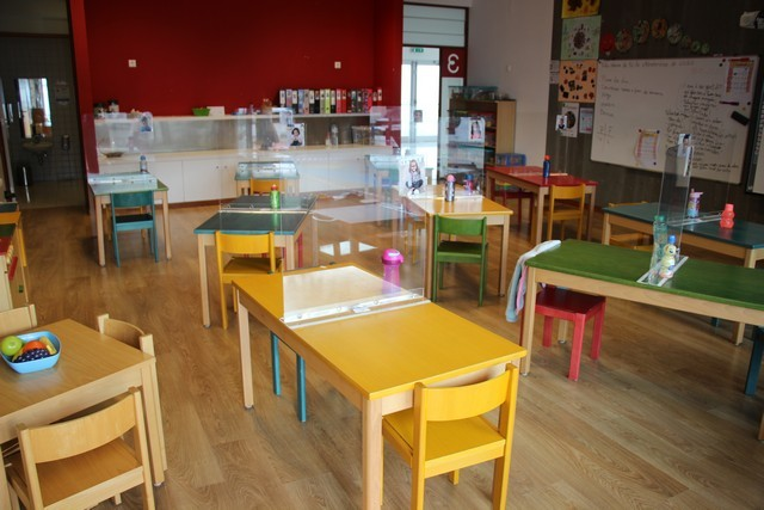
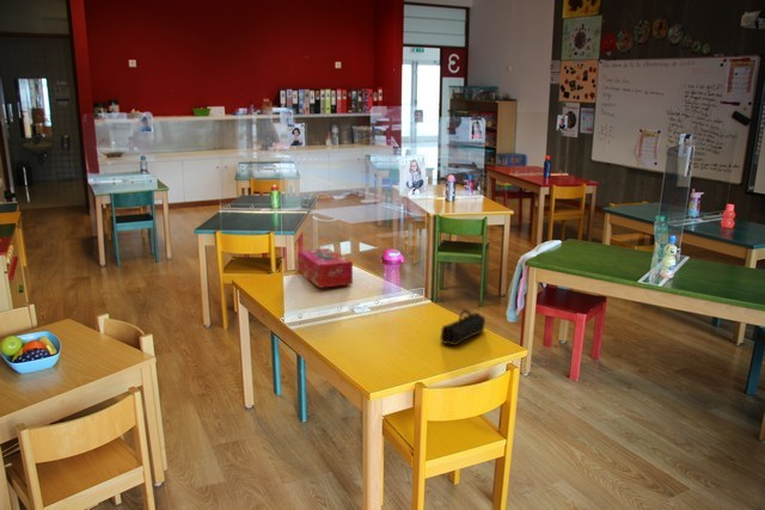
+ pencil case [440,308,486,346]
+ tissue box [296,247,354,289]
